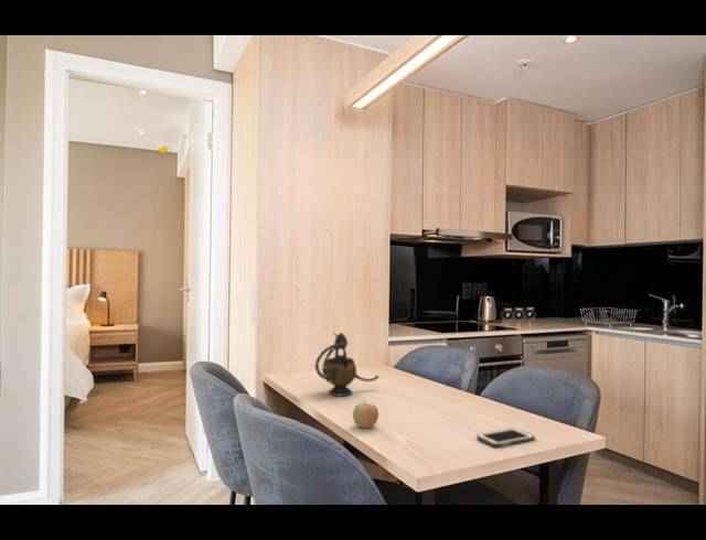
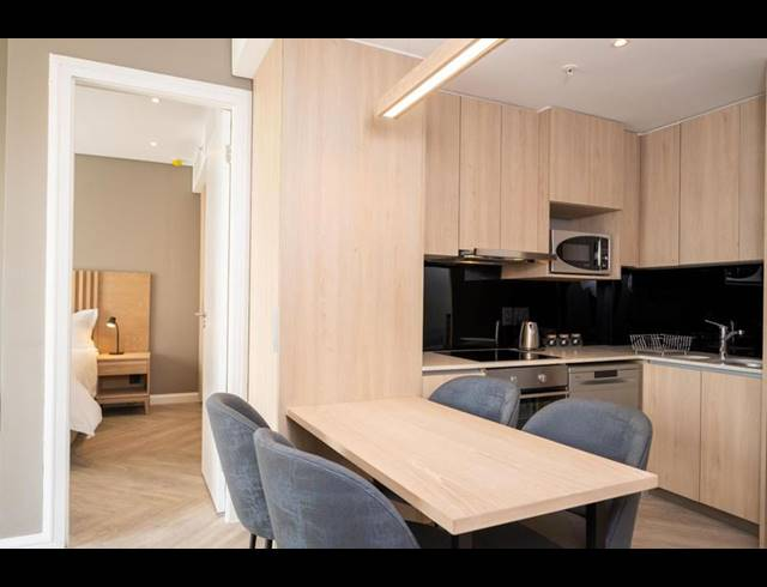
- cell phone [475,426,536,447]
- fruit [352,399,379,429]
- teapot [314,332,381,397]
